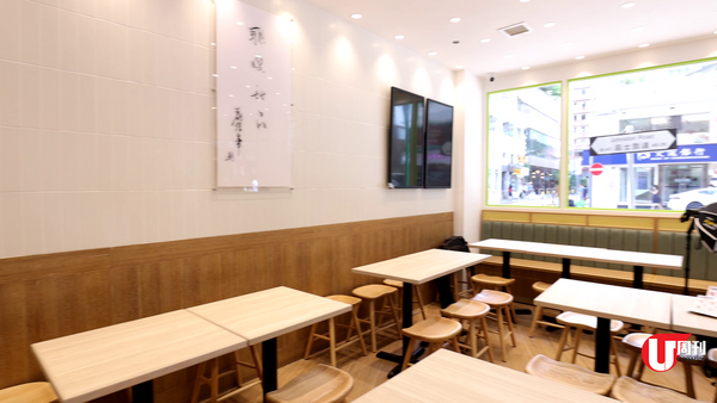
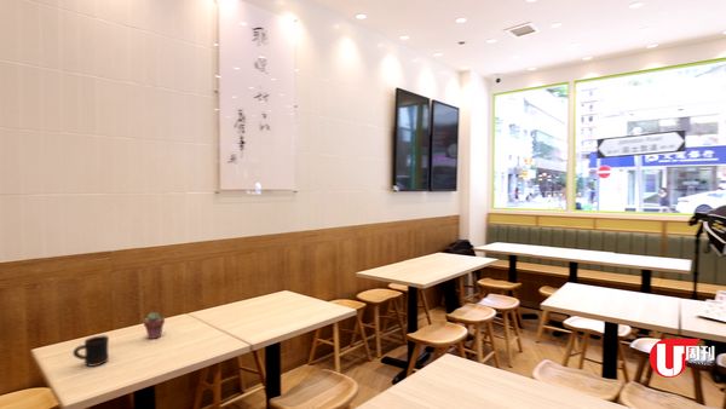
+ potted succulent [143,311,166,340]
+ mug [71,334,110,368]
